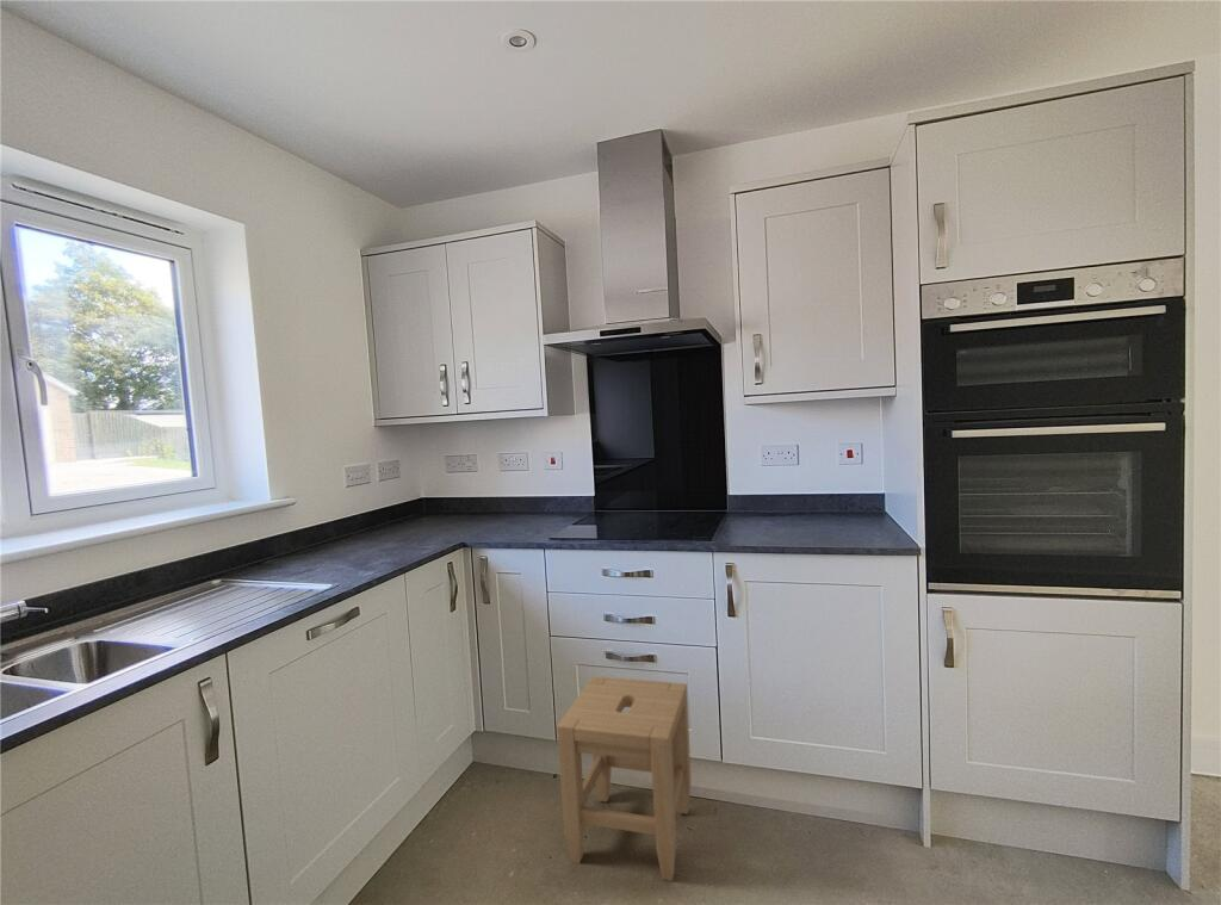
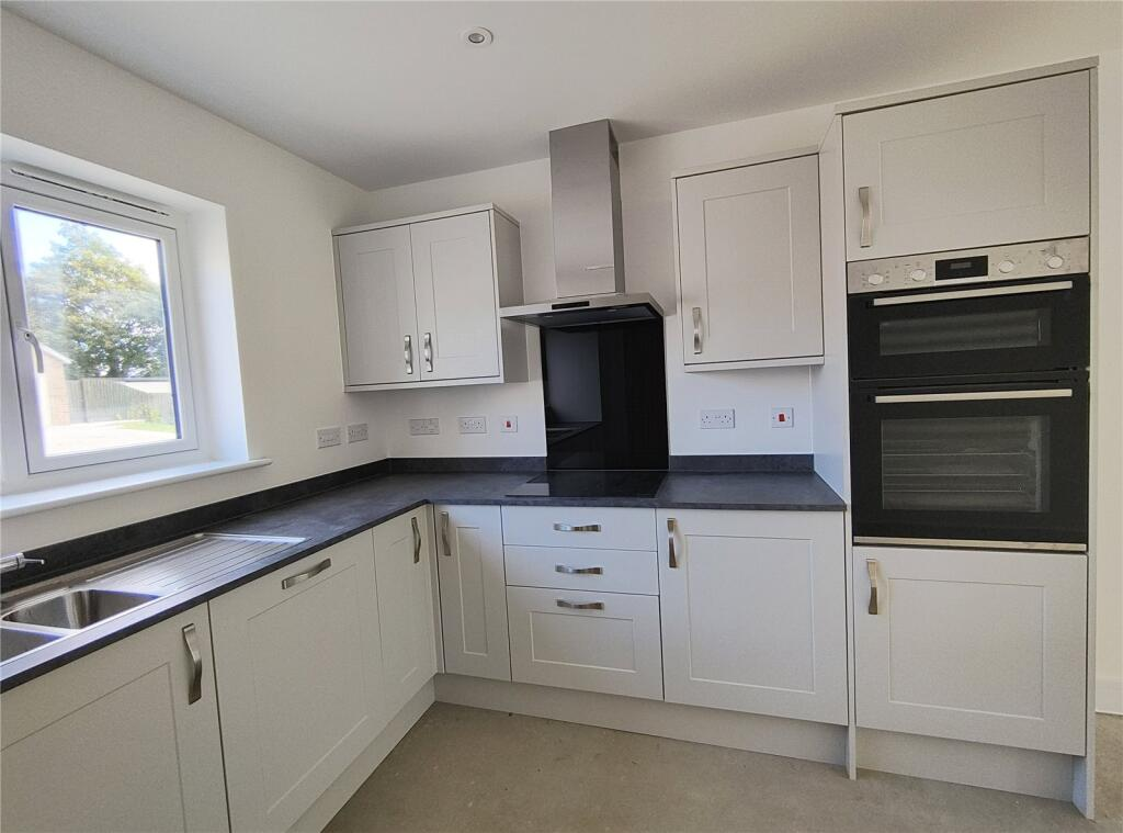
- stool [556,675,692,882]
